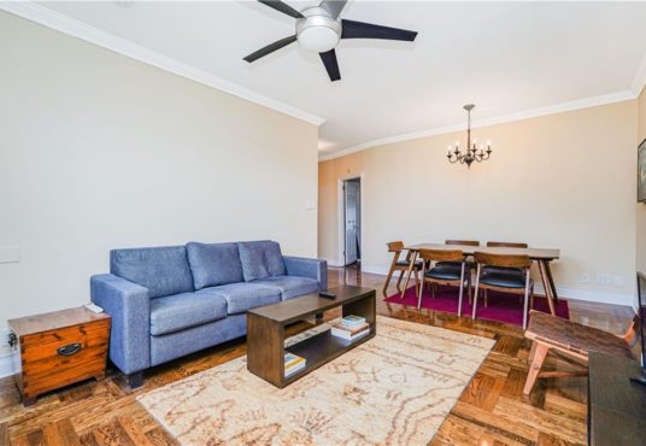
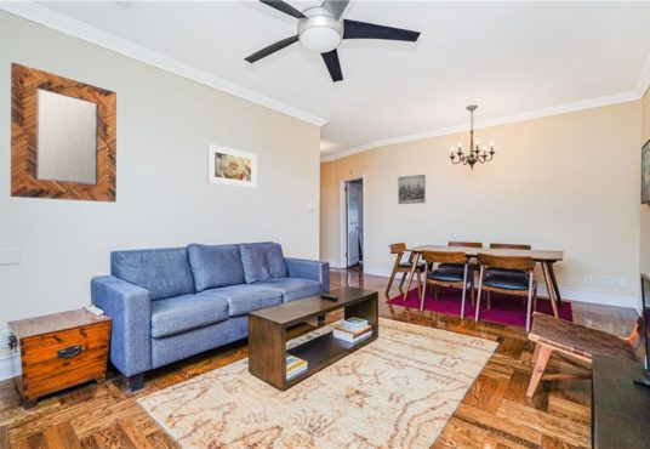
+ wall art [397,174,427,205]
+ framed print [206,143,257,189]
+ home mirror [10,62,118,203]
